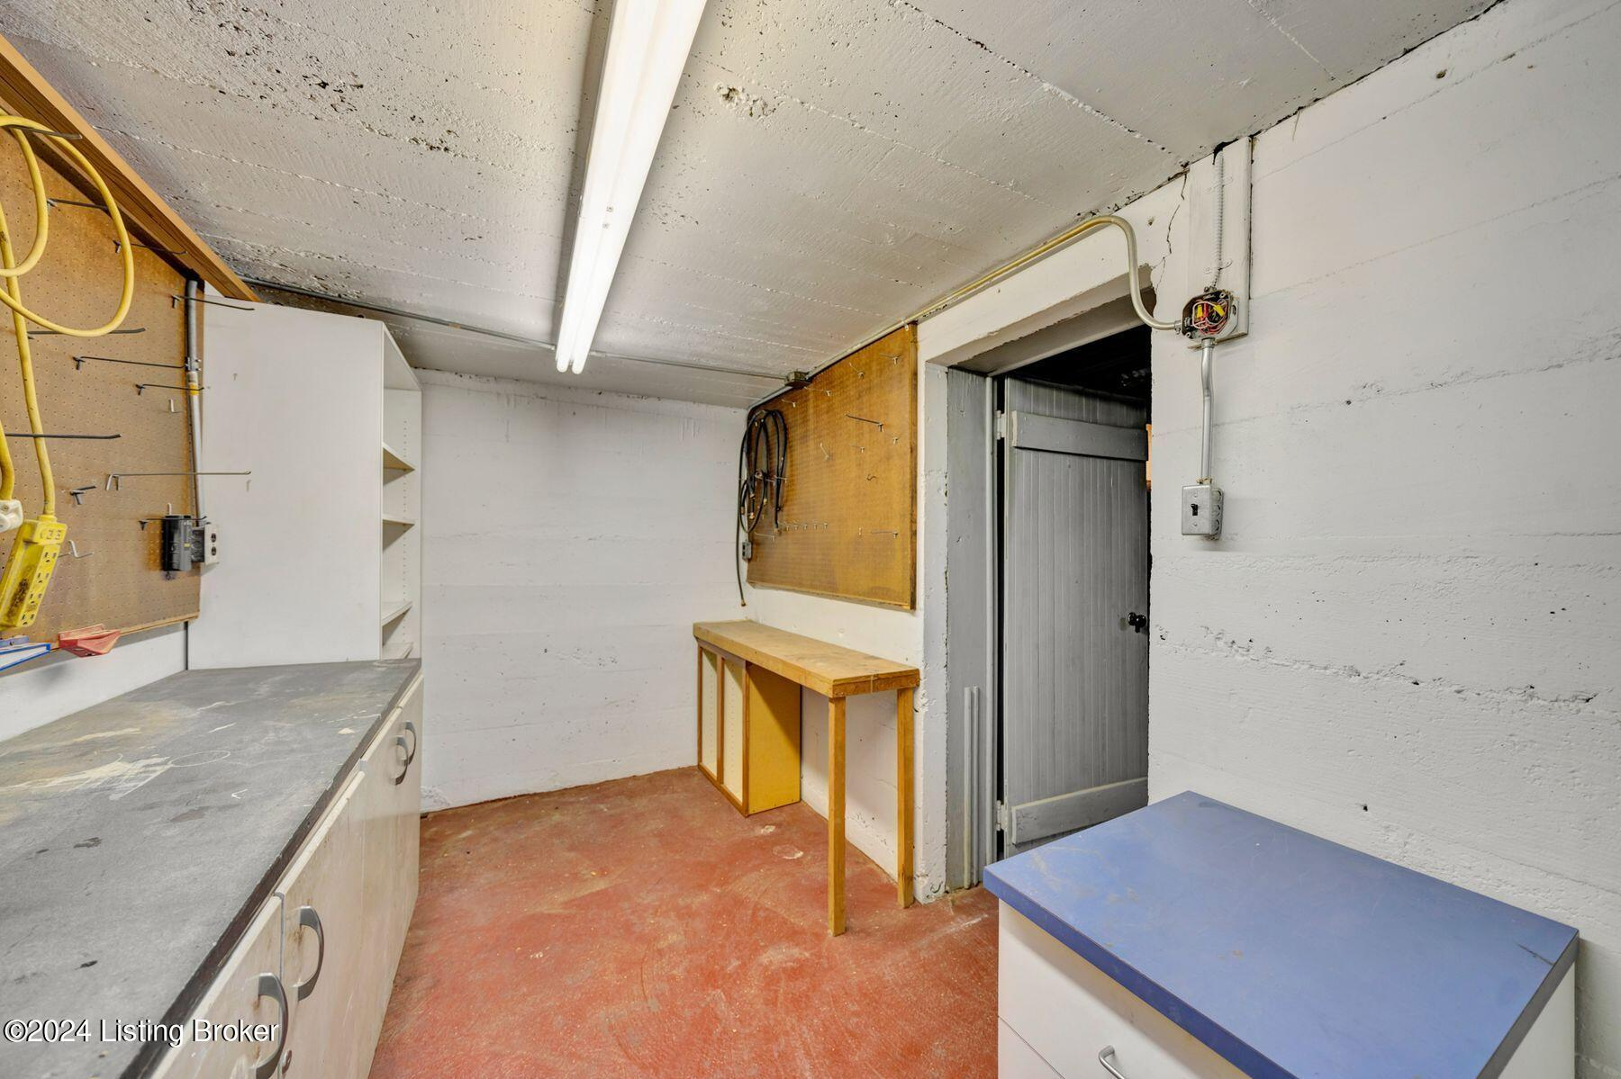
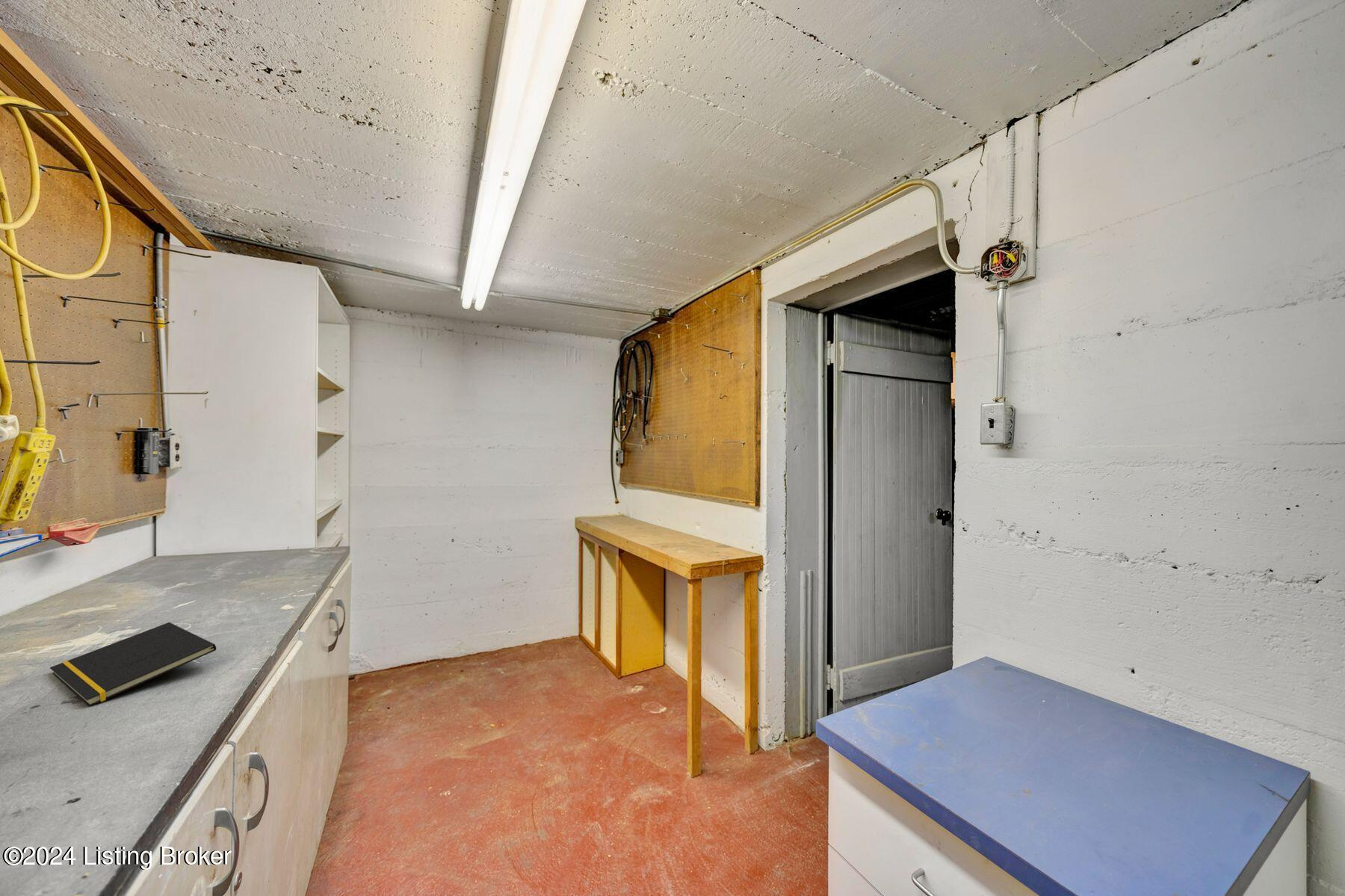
+ notepad [49,622,217,707]
